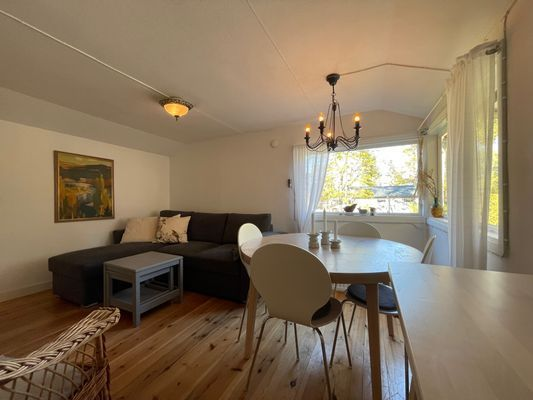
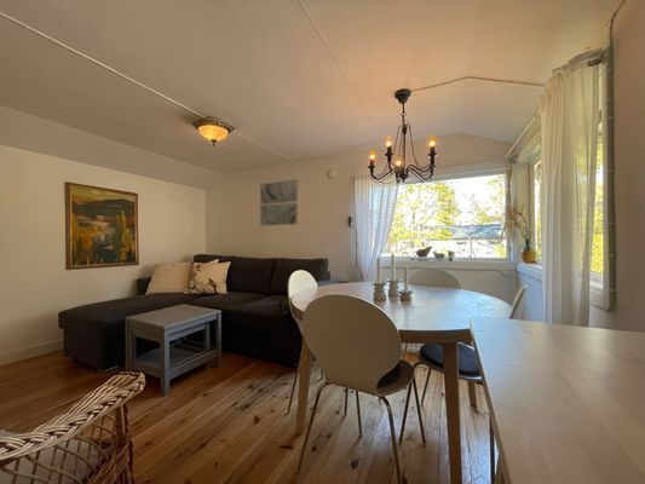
+ wall art [259,179,299,227]
